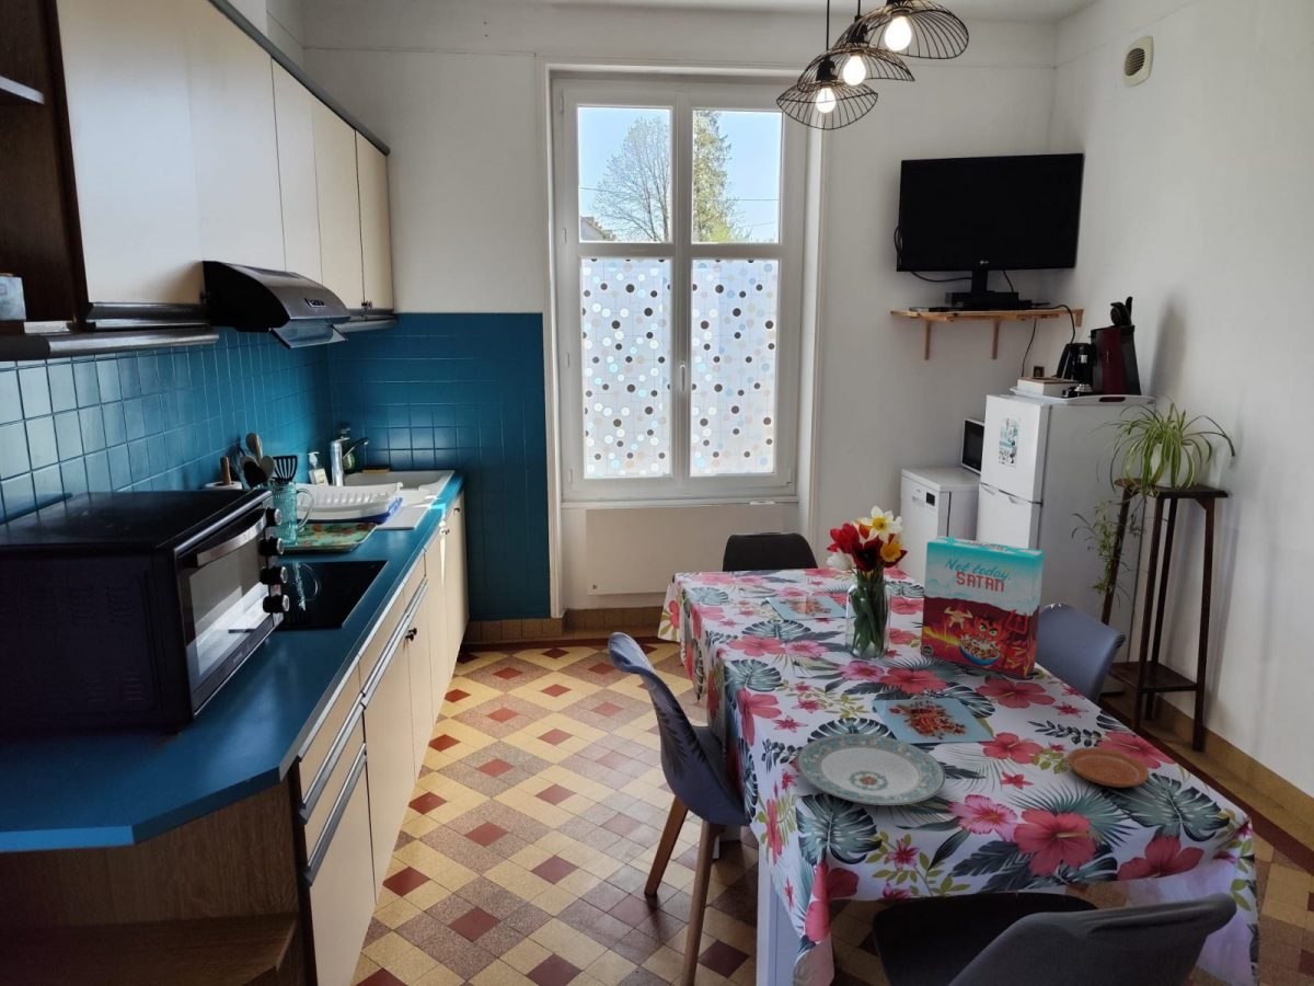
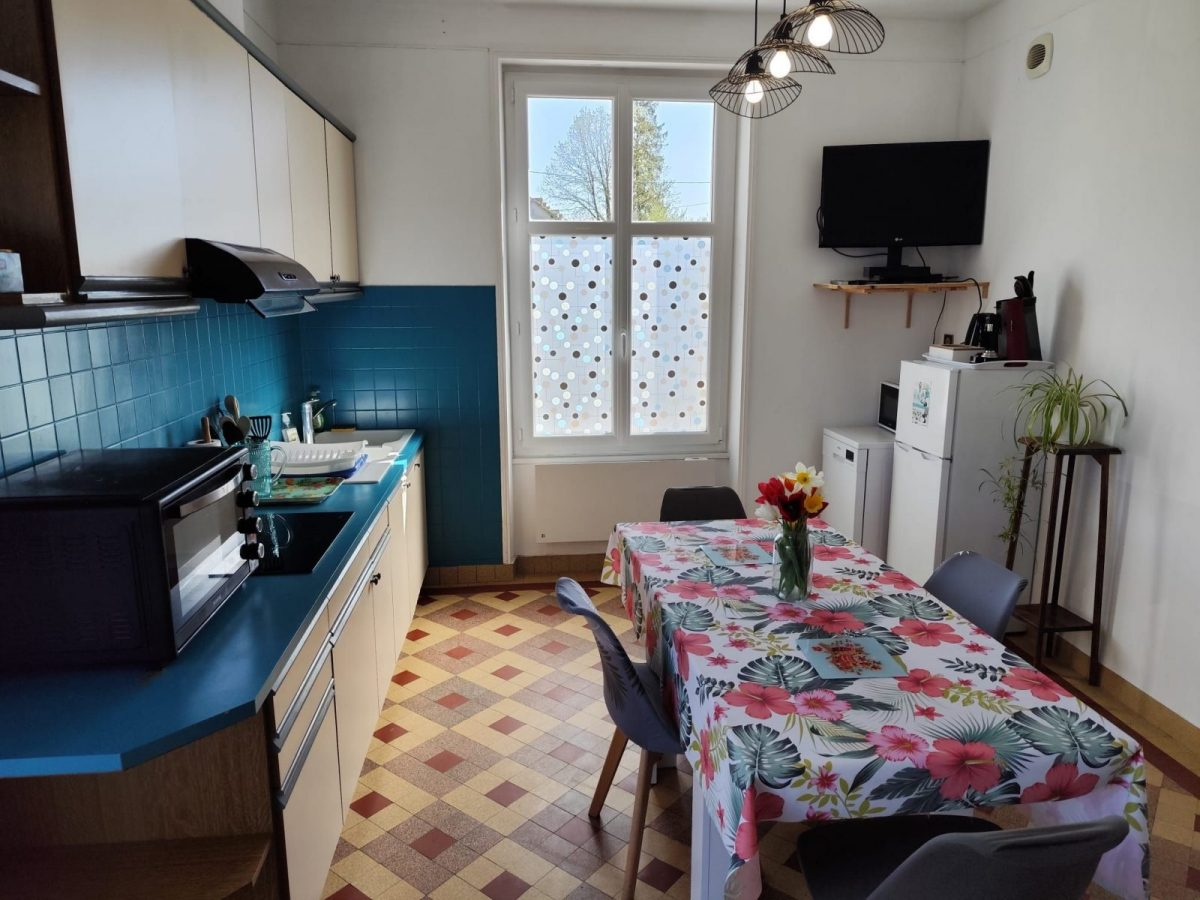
- plate [795,733,947,806]
- cereal box [920,535,1046,679]
- plate [1067,746,1150,789]
